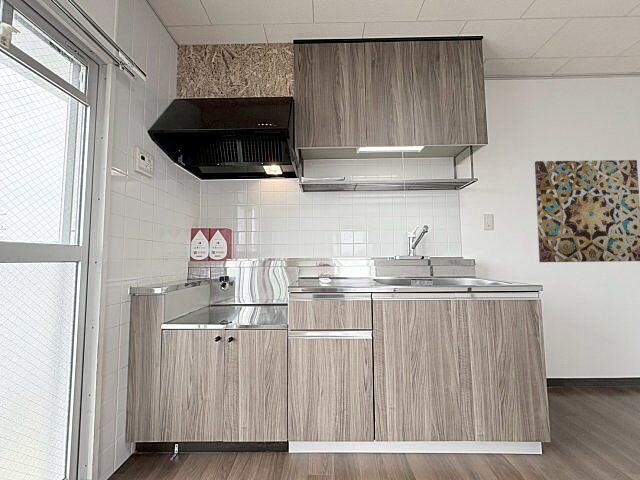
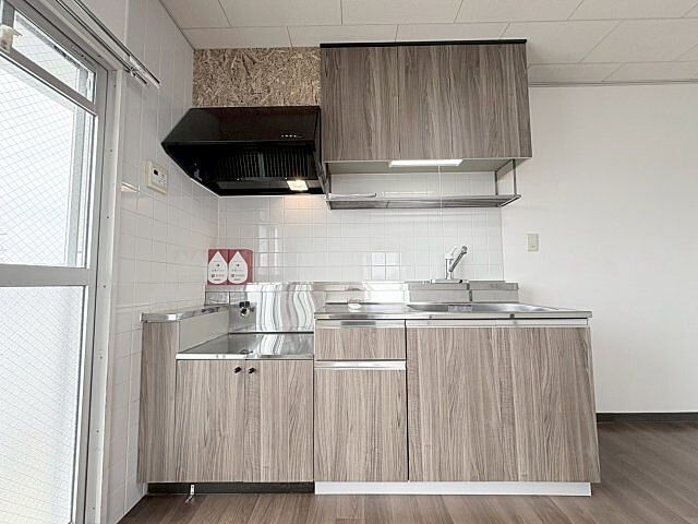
- wall art [534,159,640,263]
